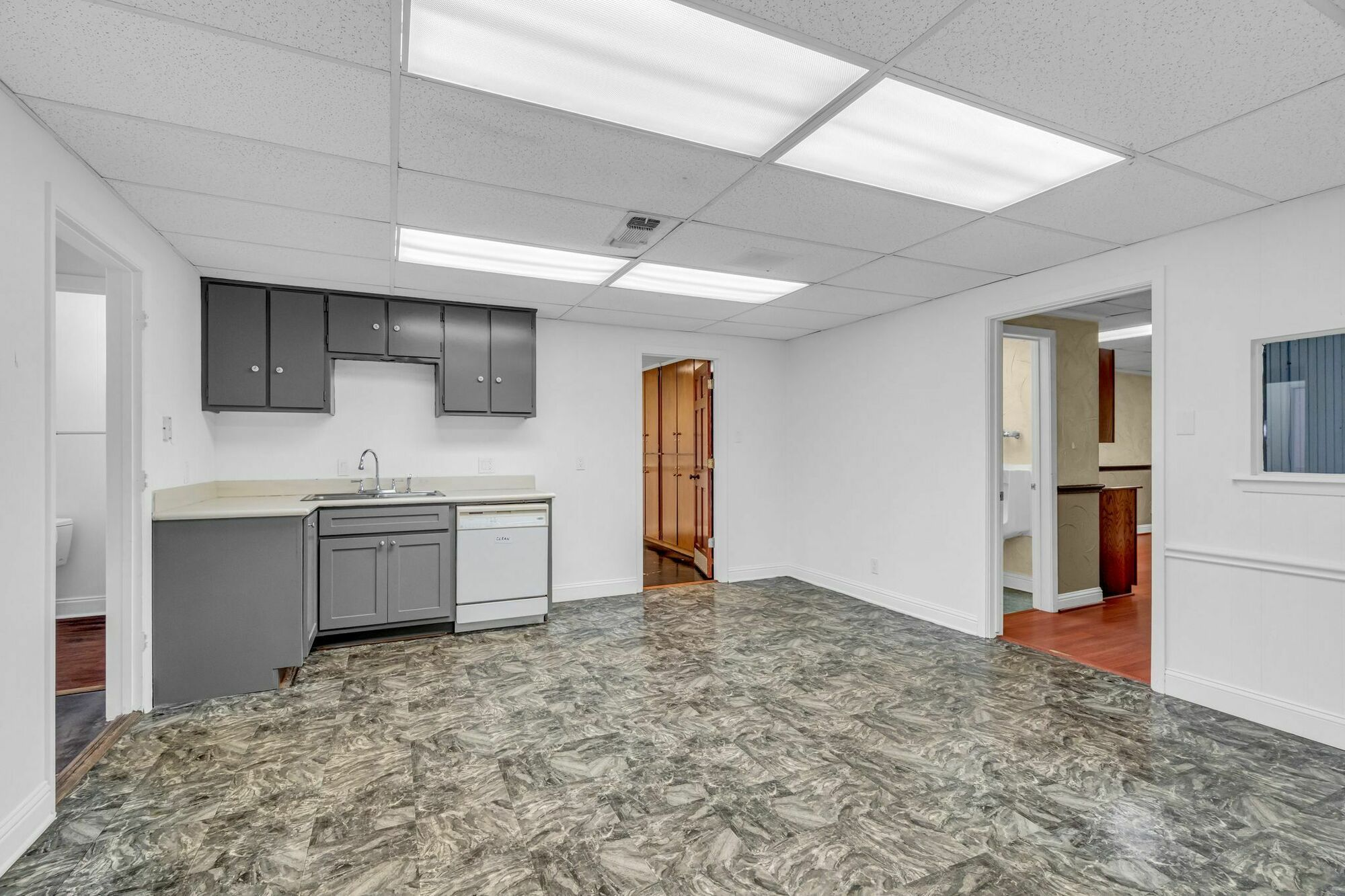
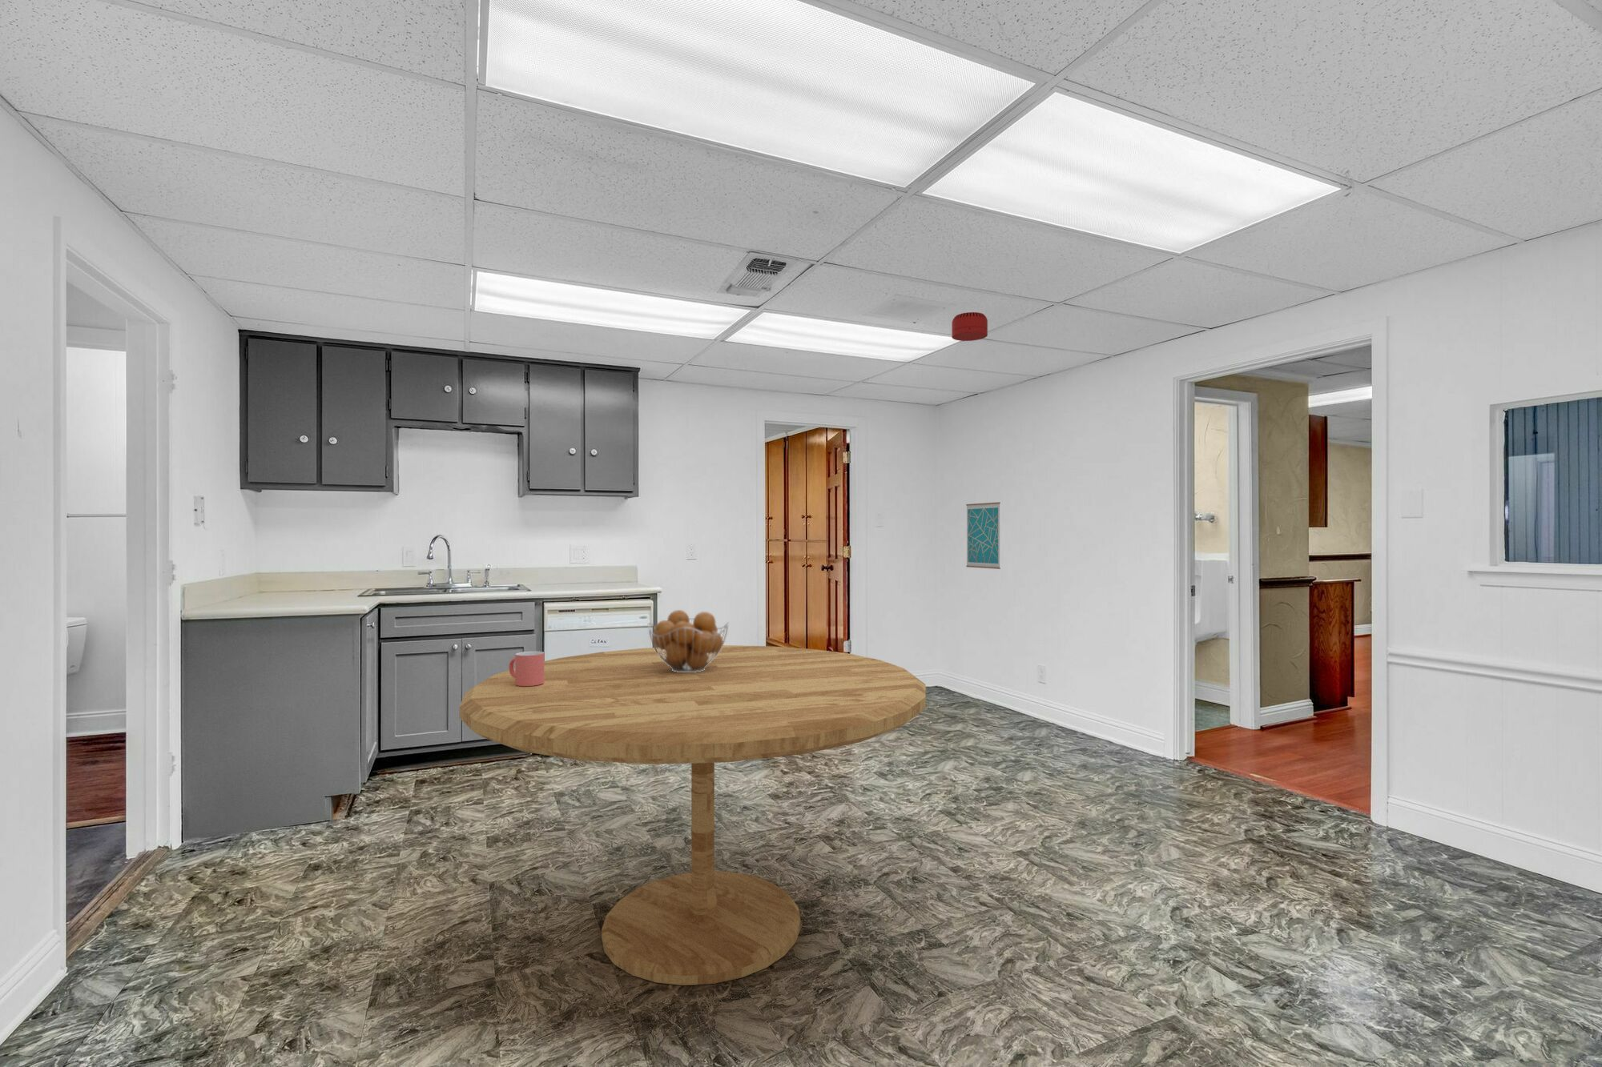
+ fruit basket [647,610,730,673]
+ wall art [965,501,1002,570]
+ smoke detector [950,311,989,342]
+ mug [507,650,544,686]
+ dining table [459,644,927,986]
